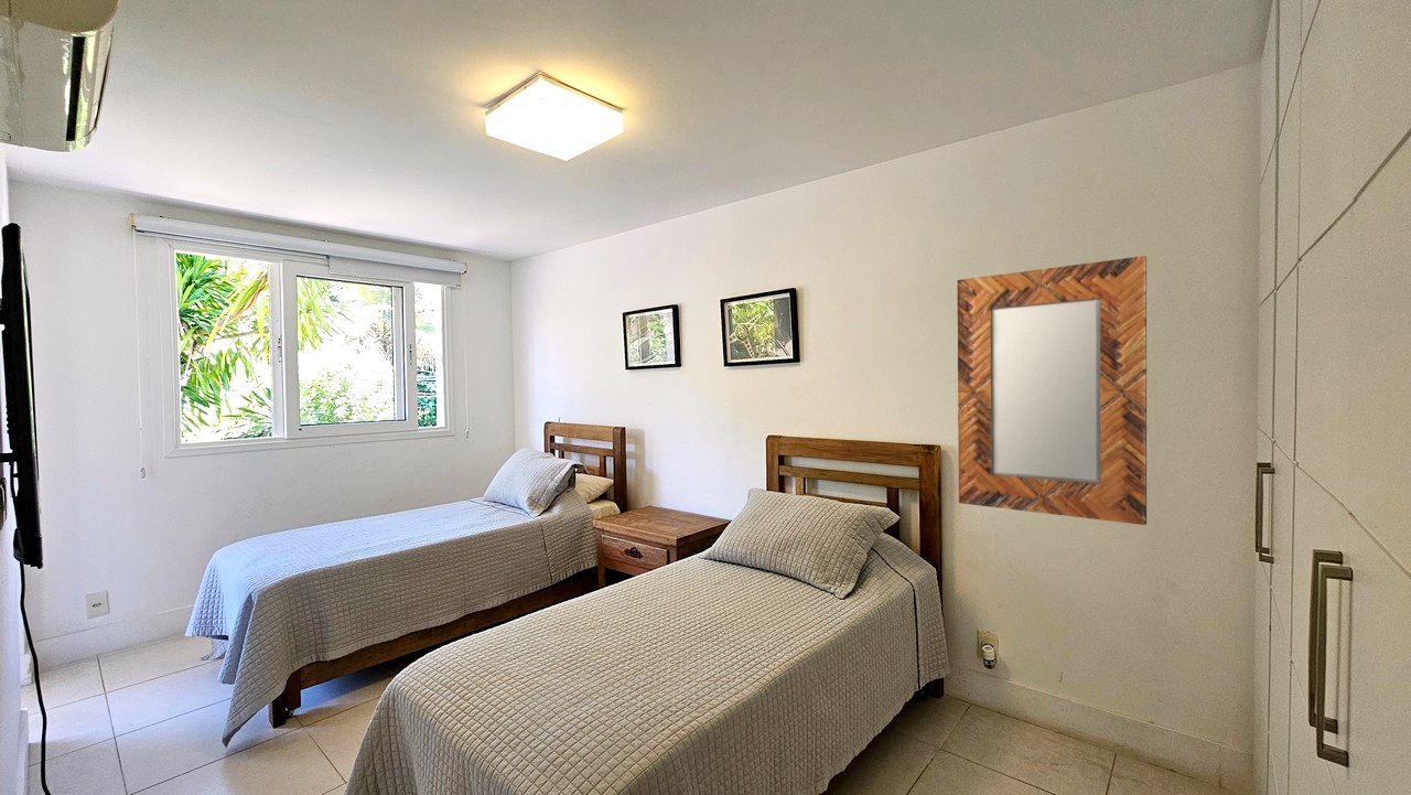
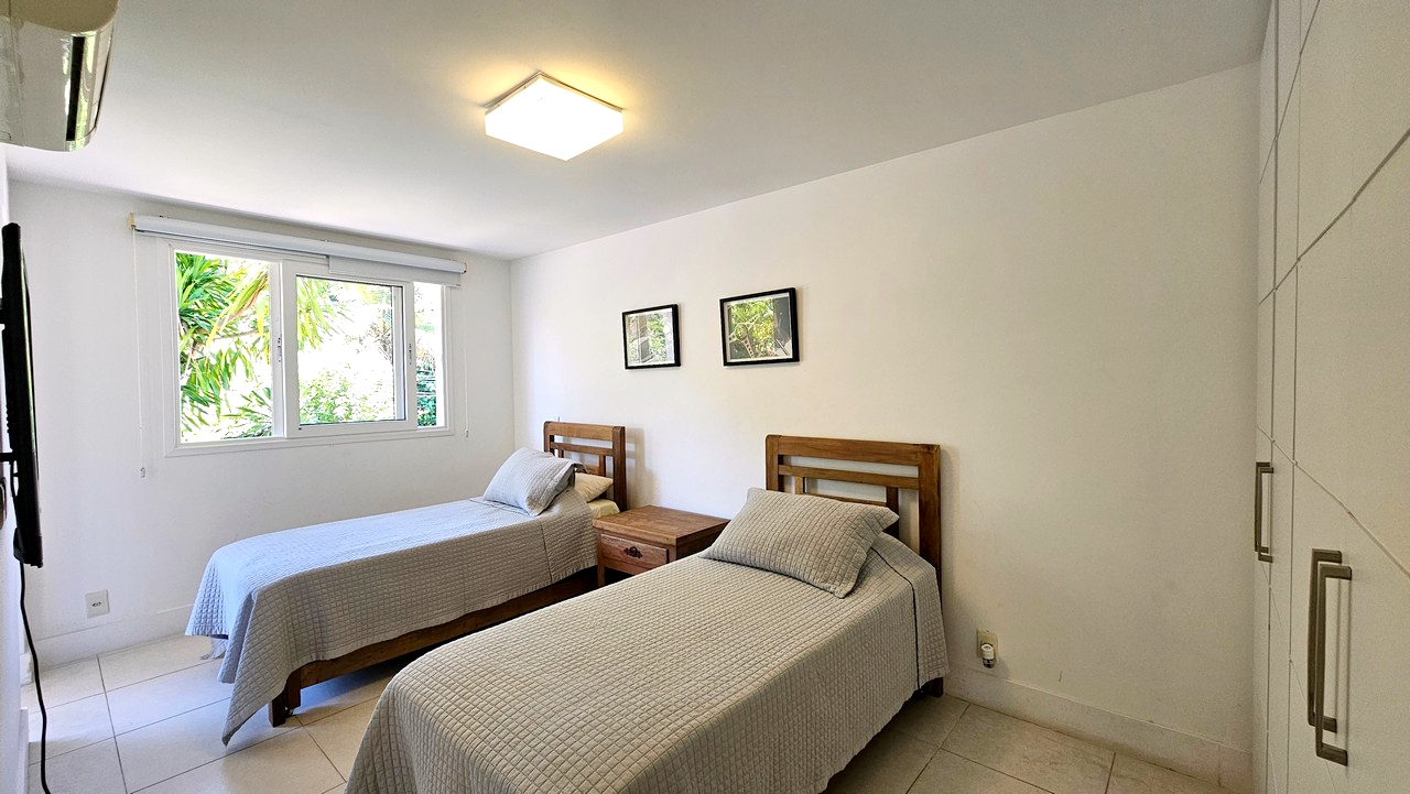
- home mirror [957,255,1148,526]
